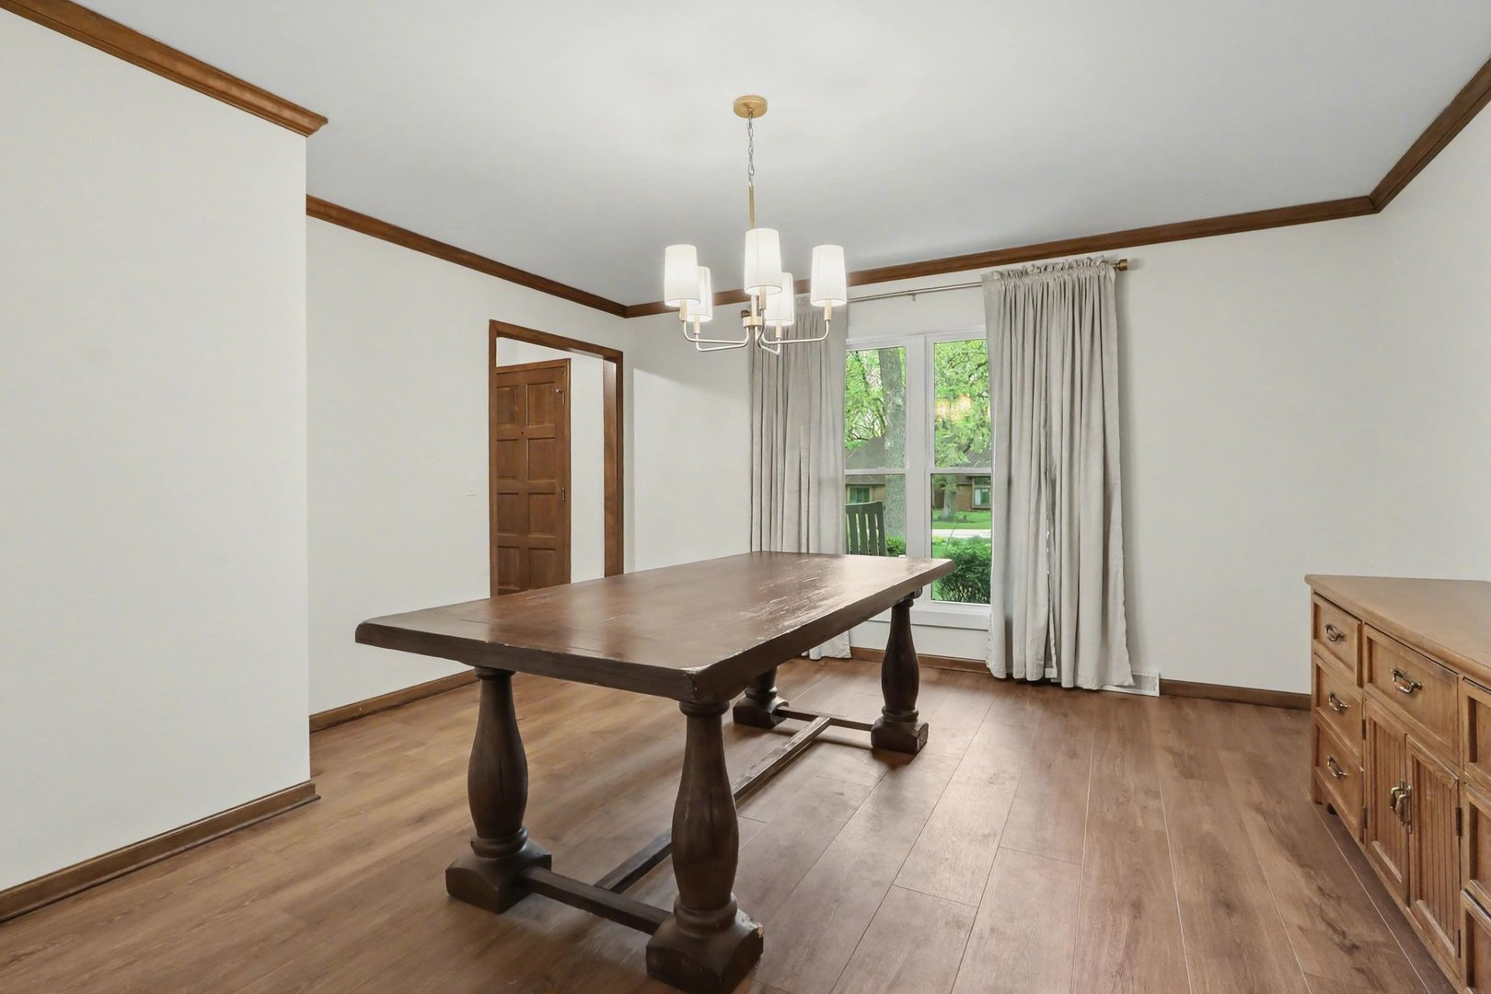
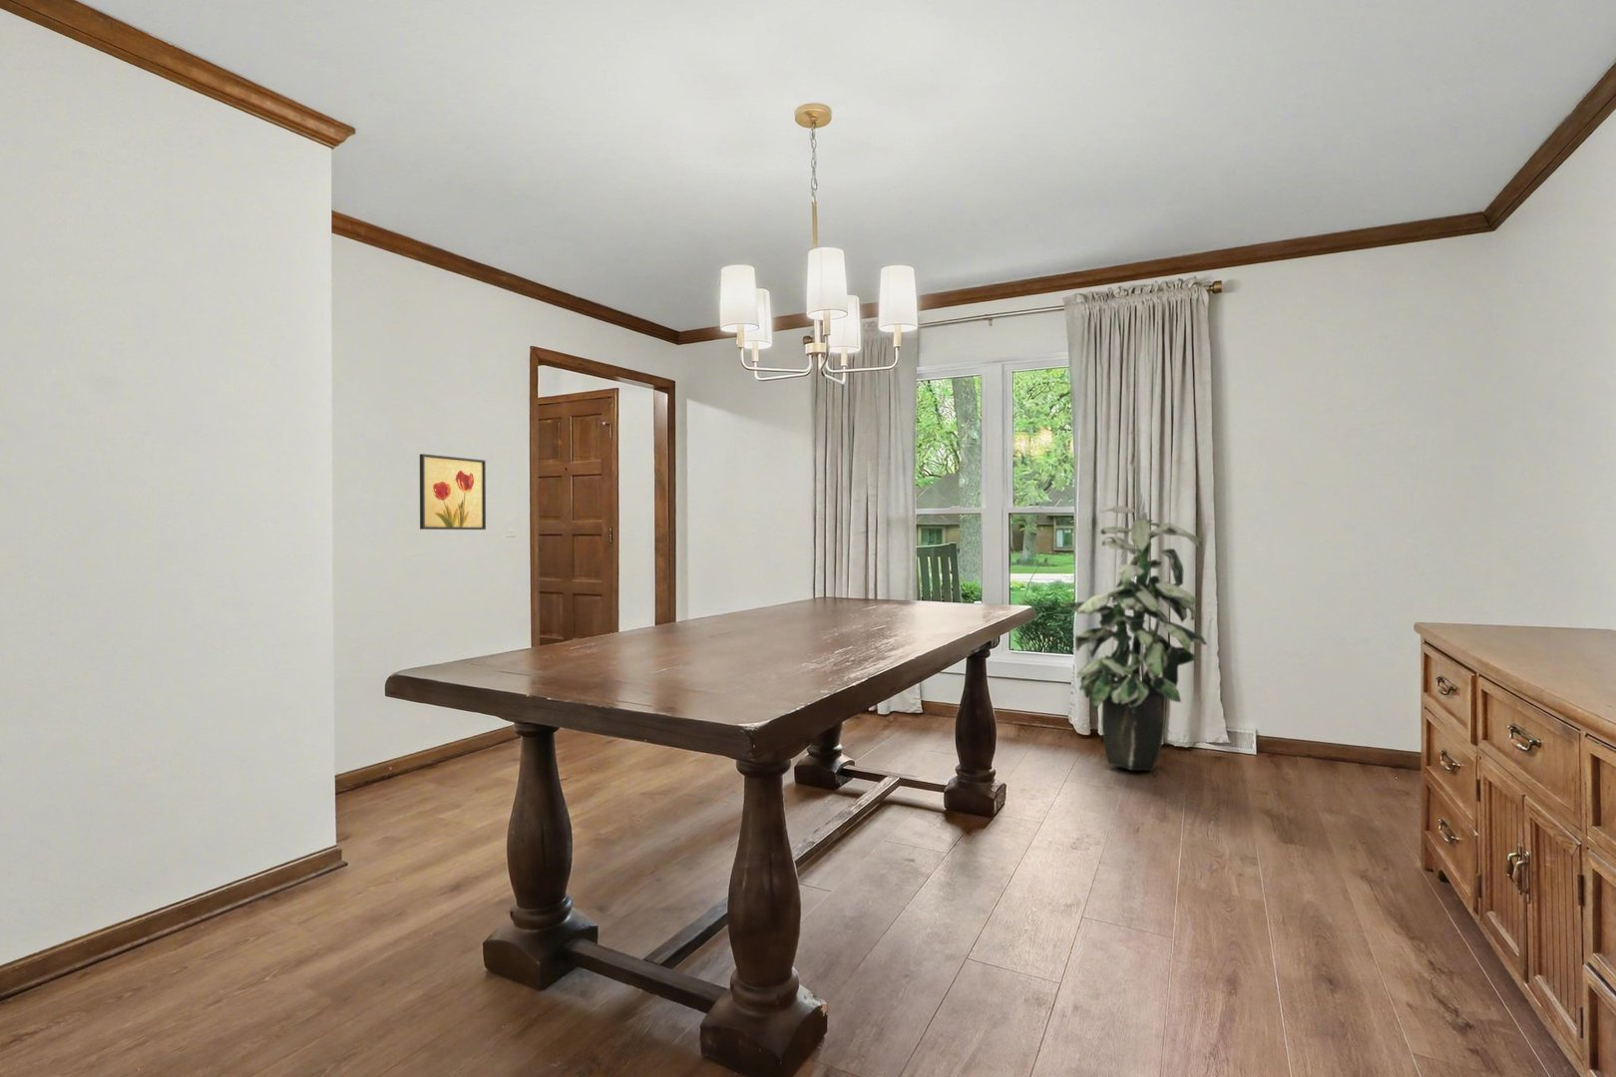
+ indoor plant [1062,505,1208,770]
+ wall art [418,453,487,530]
